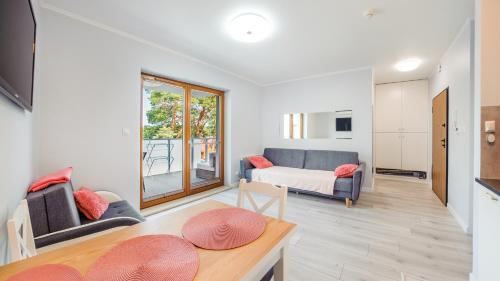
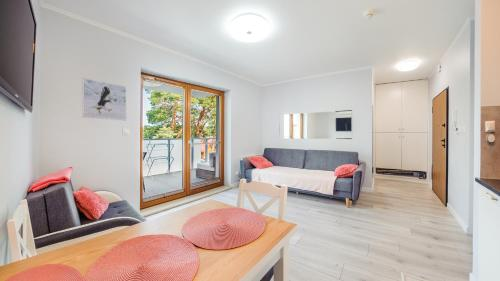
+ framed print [81,77,127,122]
